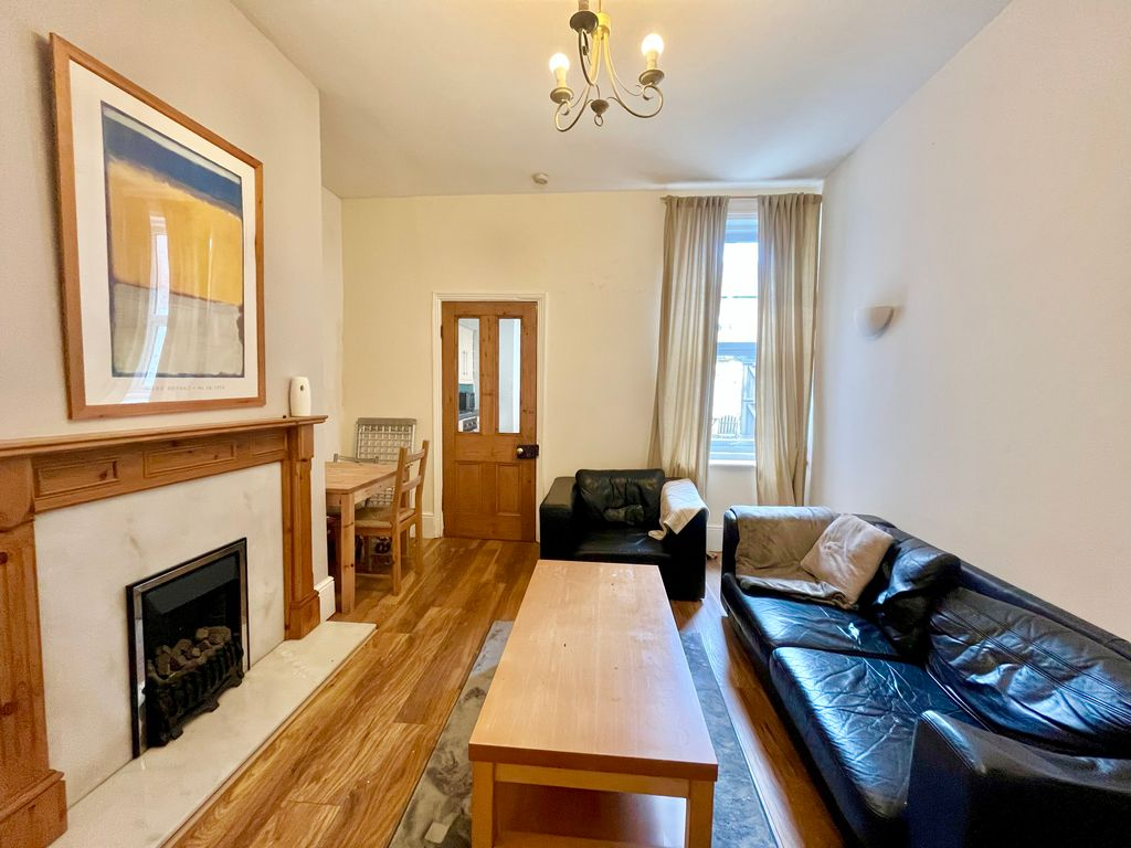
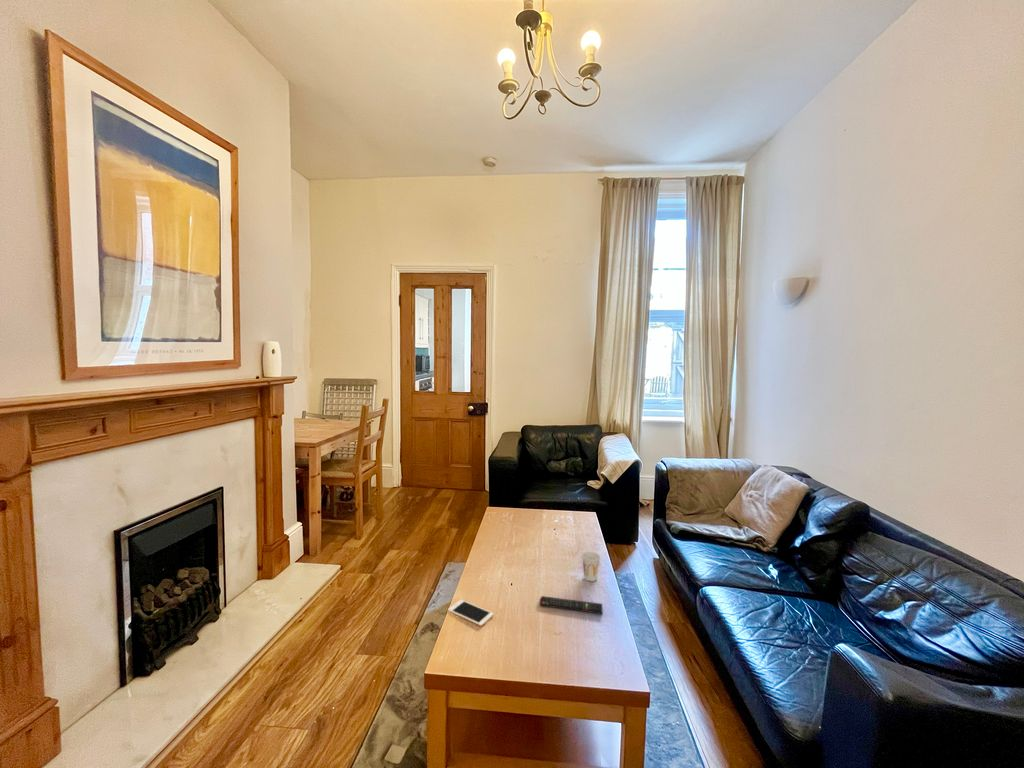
+ cup [581,550,601,582]
+ cell phone [447,599,494,627]
+ remote control [539,595,604,615]
